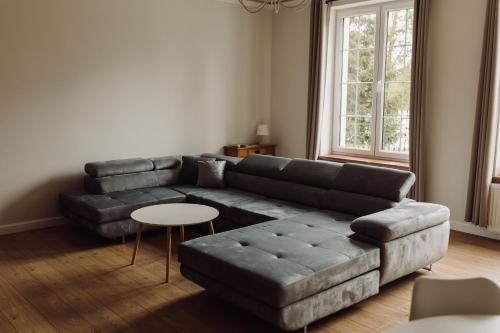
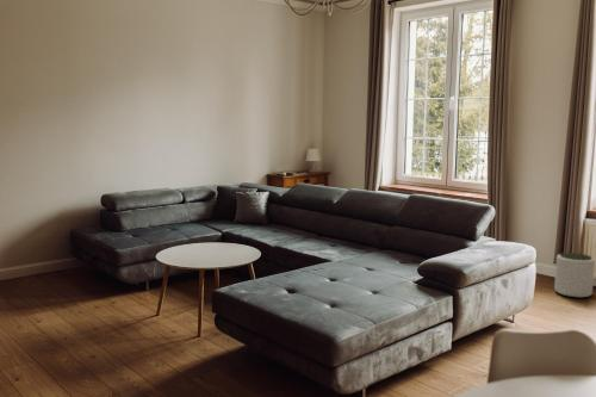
+ plant pot [553,252,596,299]
